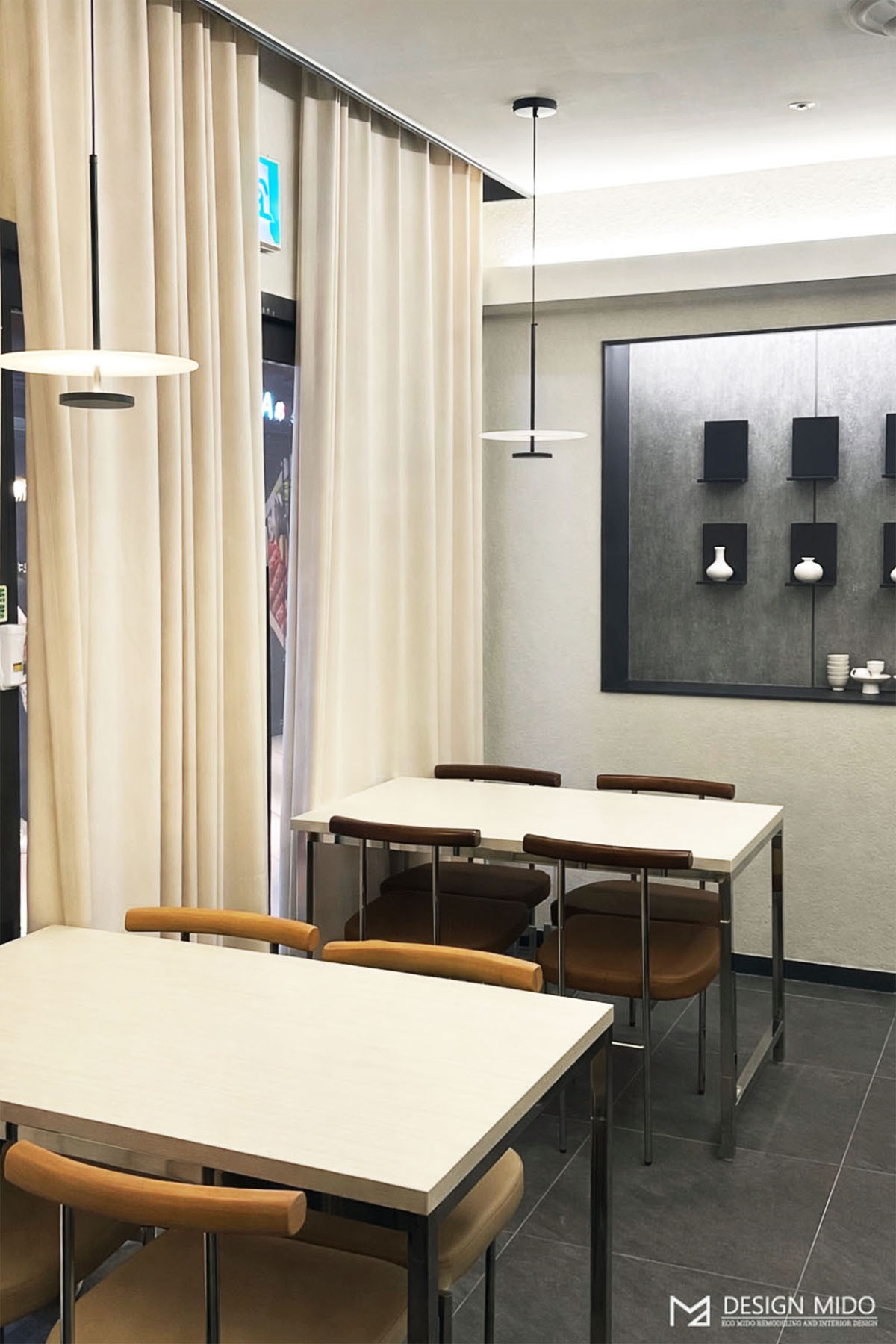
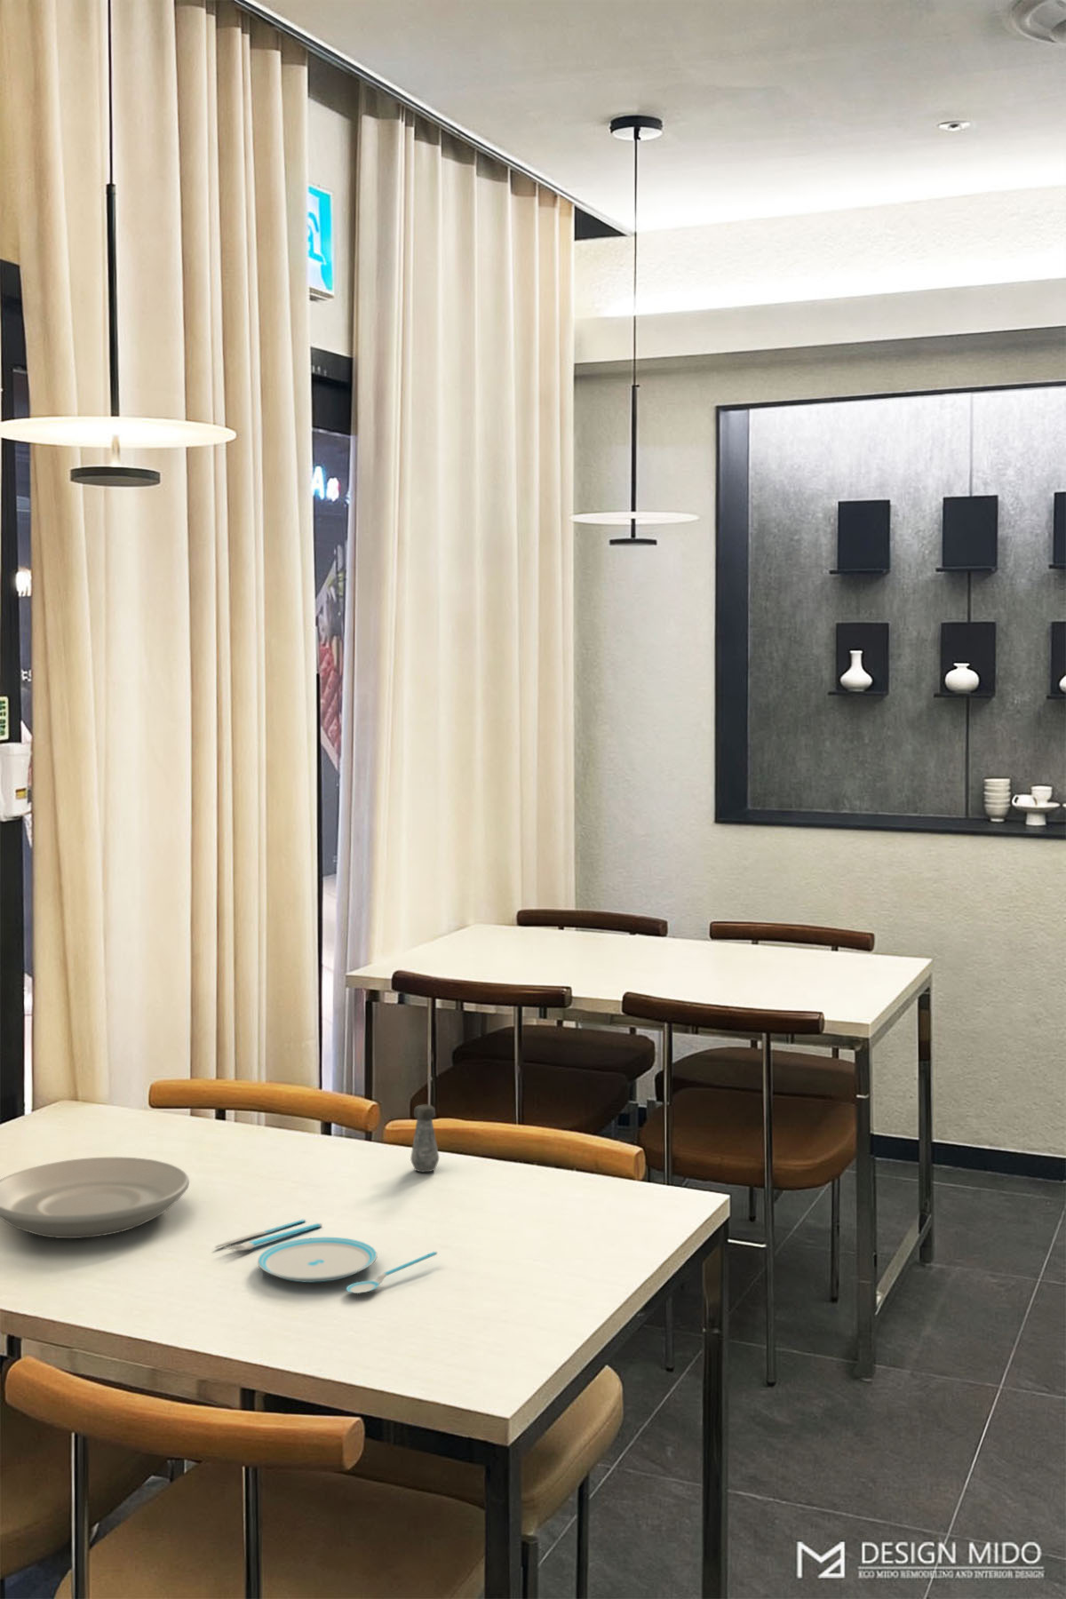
+ plate [0,1156,190,1240]
+ salt shaker [409,1104,440,1173]
+ plate [214,1218,438,1294]
